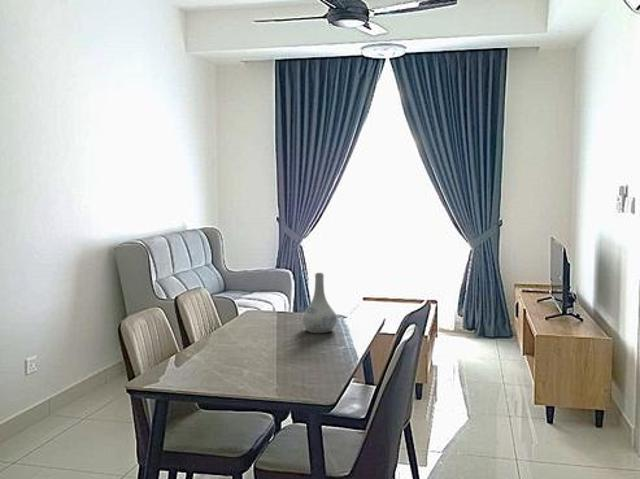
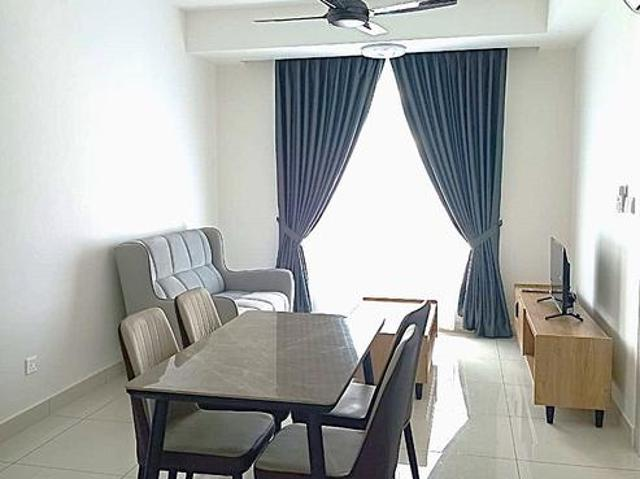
- vase [301,272,338,334]
